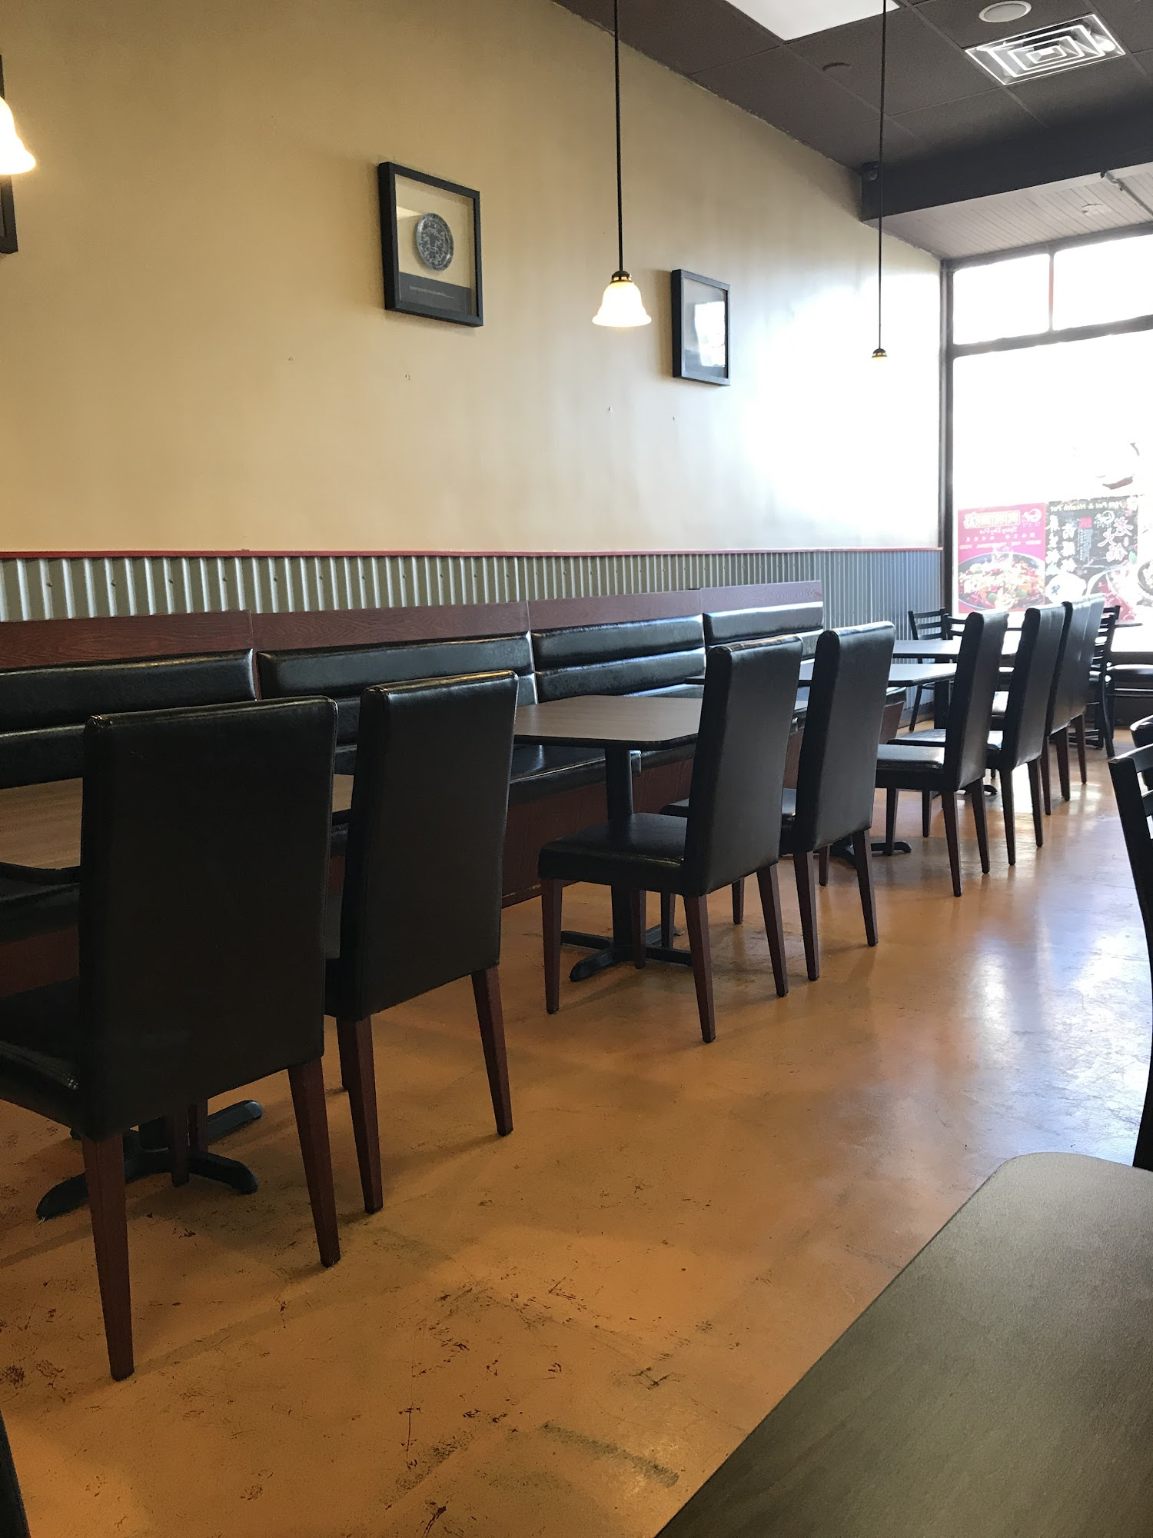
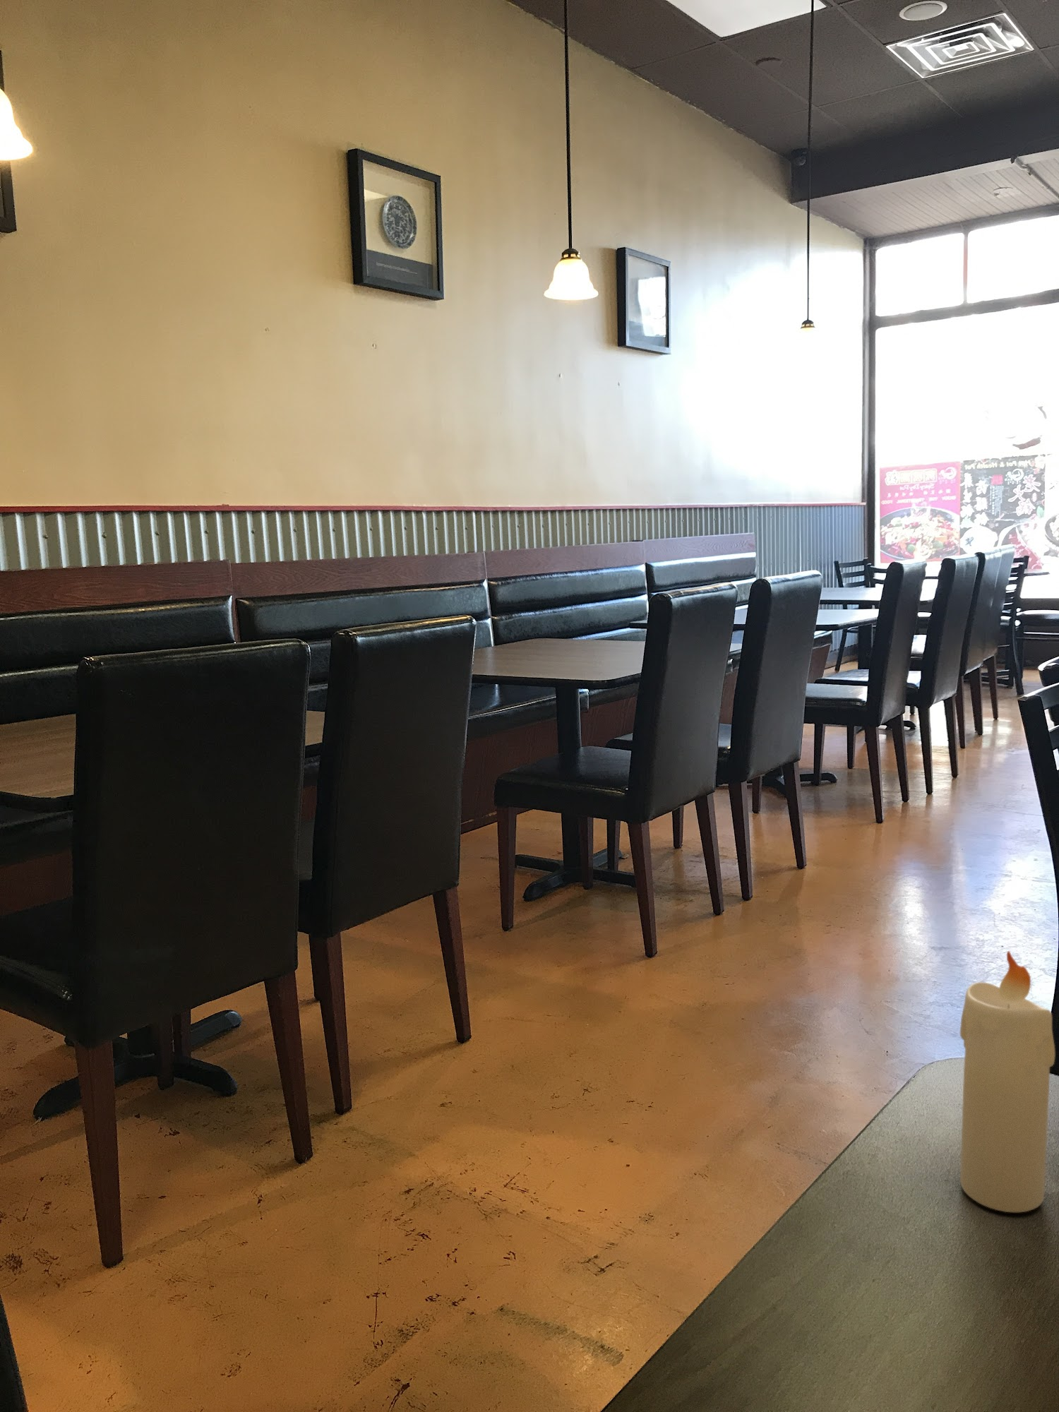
+ candle [960,951,1056,1213]
